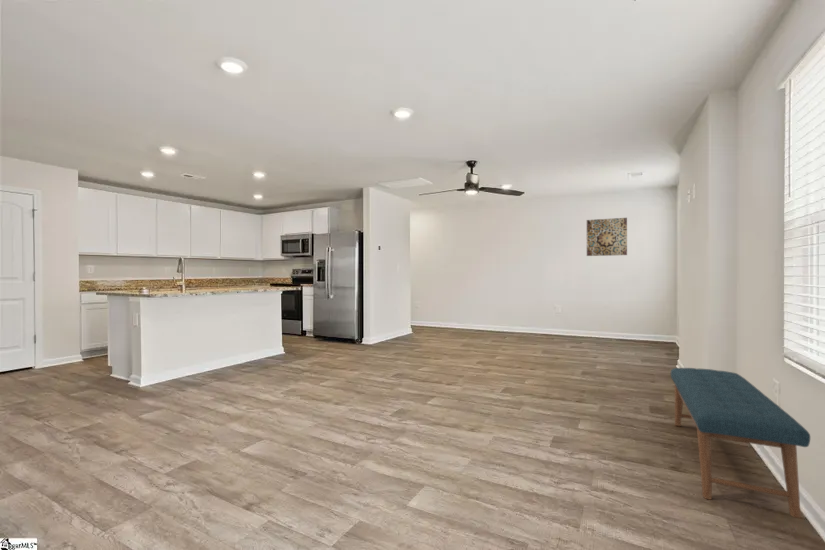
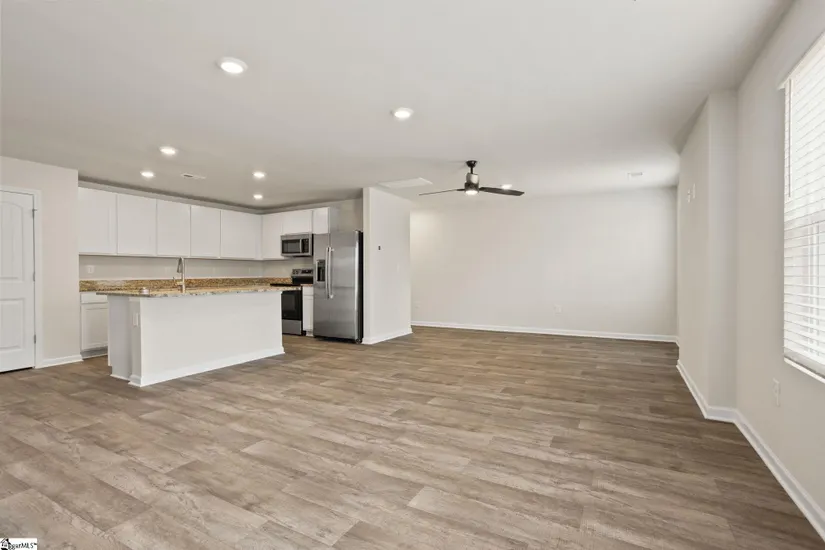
- bench [670,367,811,519]
- wall art [586,217,628,257]
